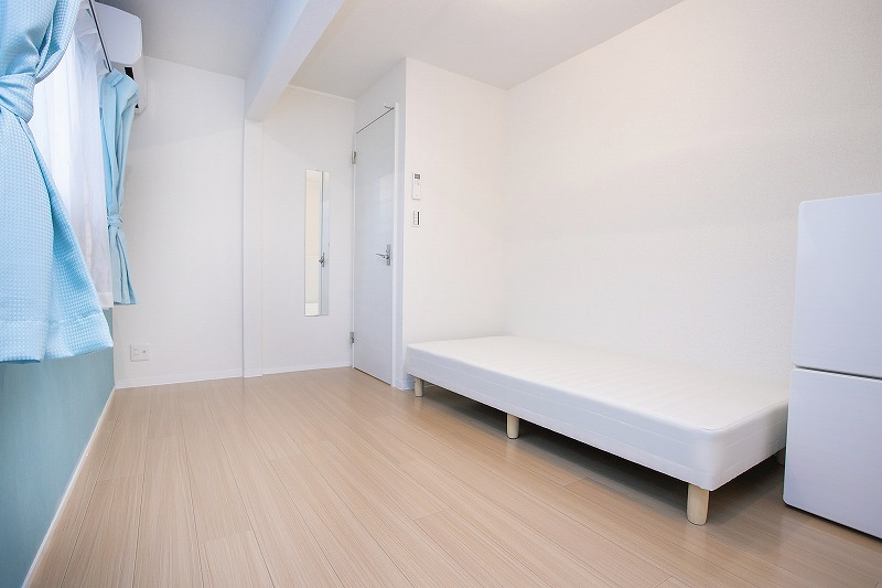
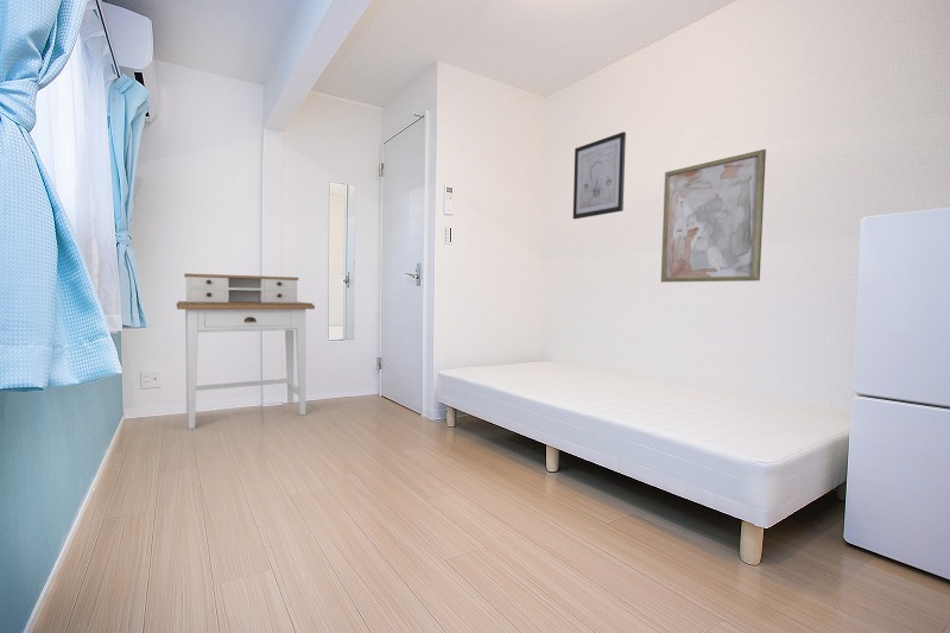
+ wall art [660,148,767,284]
+ desk [176,272,316,430]
+ wall art [572,131,627,220]
